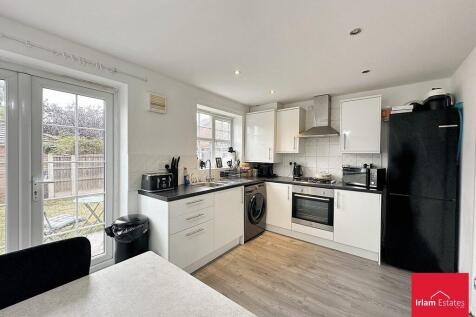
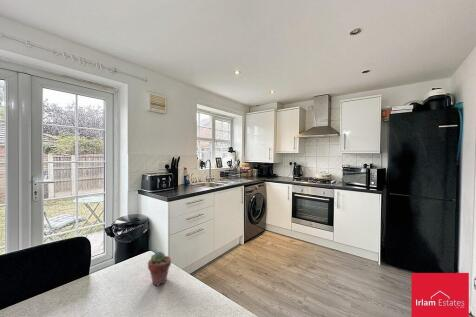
+ potted succulent [147,250,172,287]
